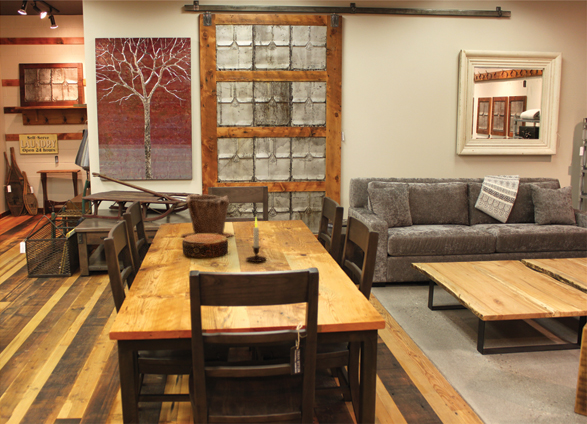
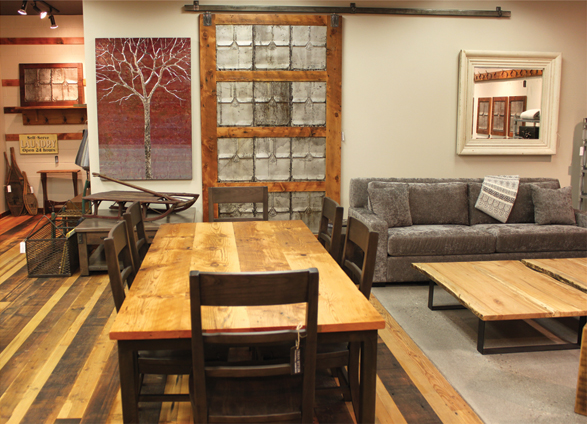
- candle [245,217,267,263]
- plant pot [180,193,235,238]
- bowl [181,234,229,258]
